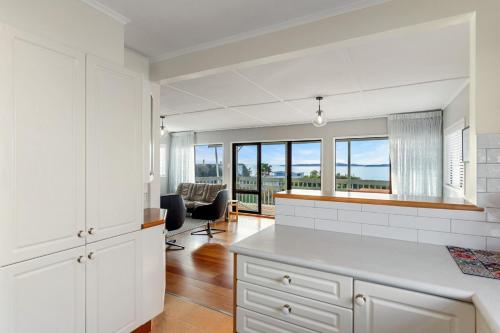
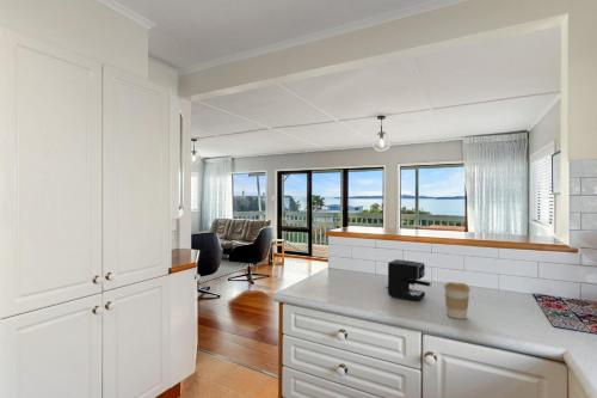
+ coffee cup [443,281,472,320]
+ coffee maker [384,258,432,302]
